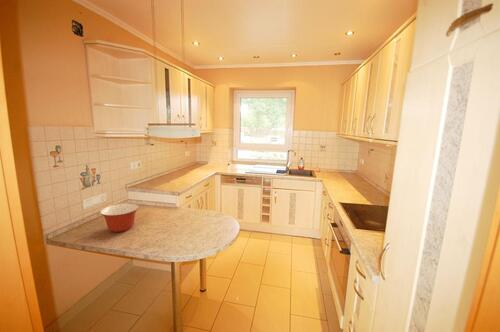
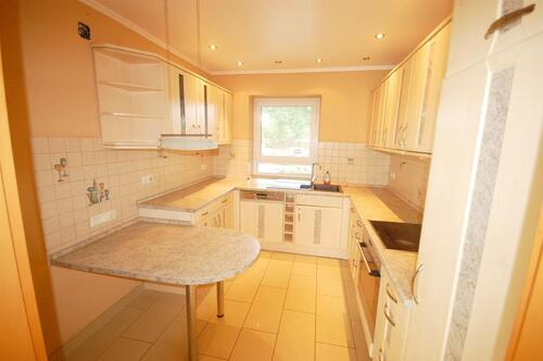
- mixing bowl [99,203,139,233]
